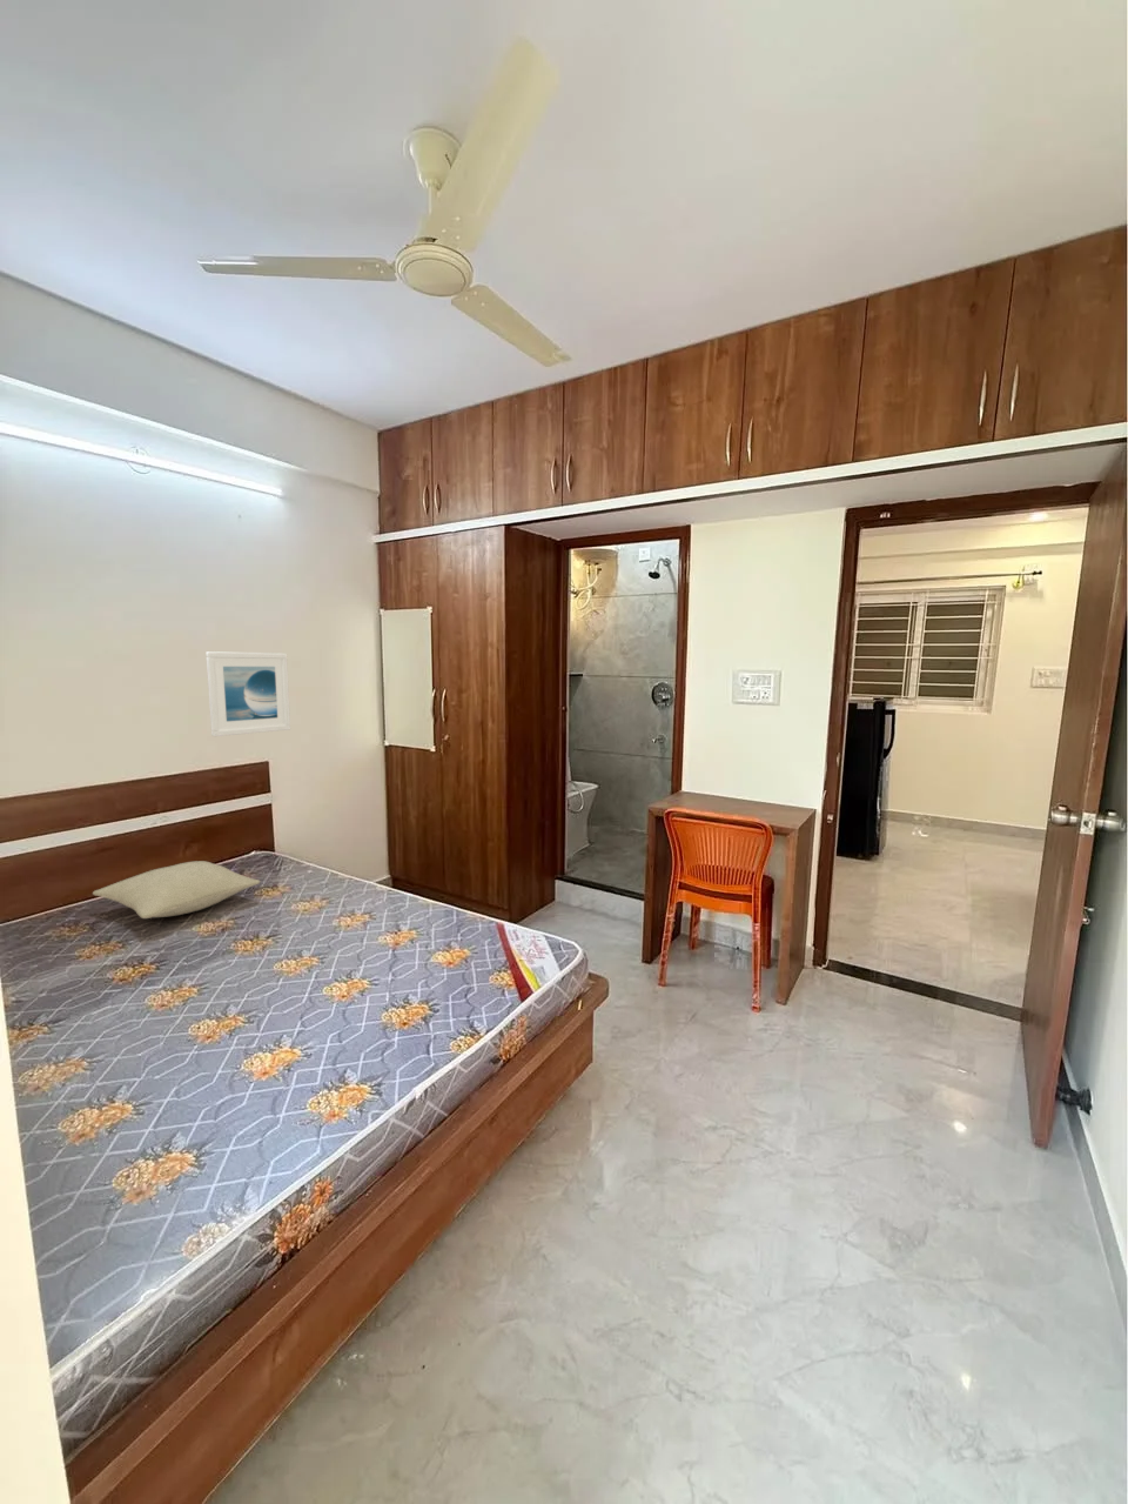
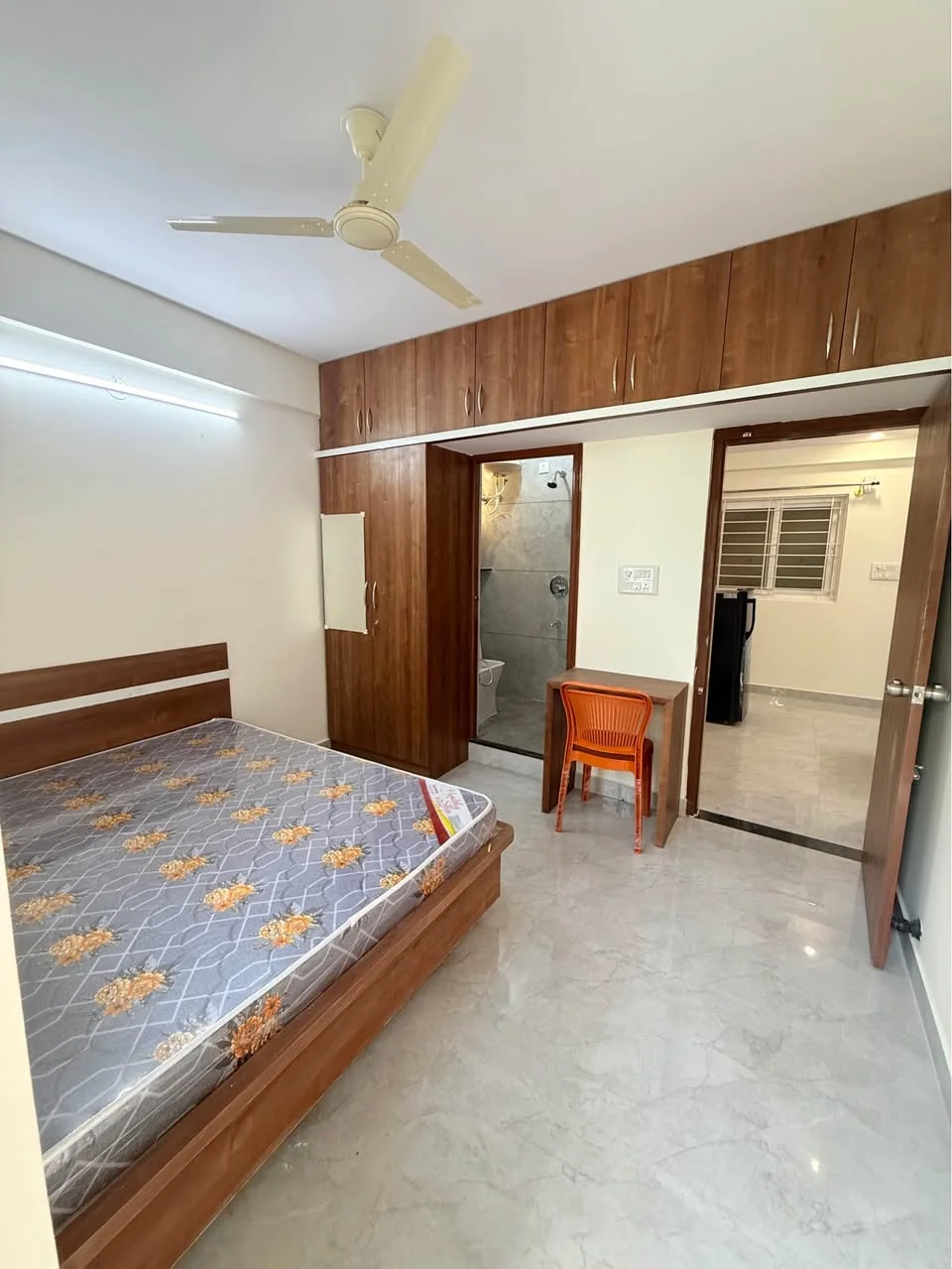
- pillow [91,859,261,920]
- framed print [205,651,291,737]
